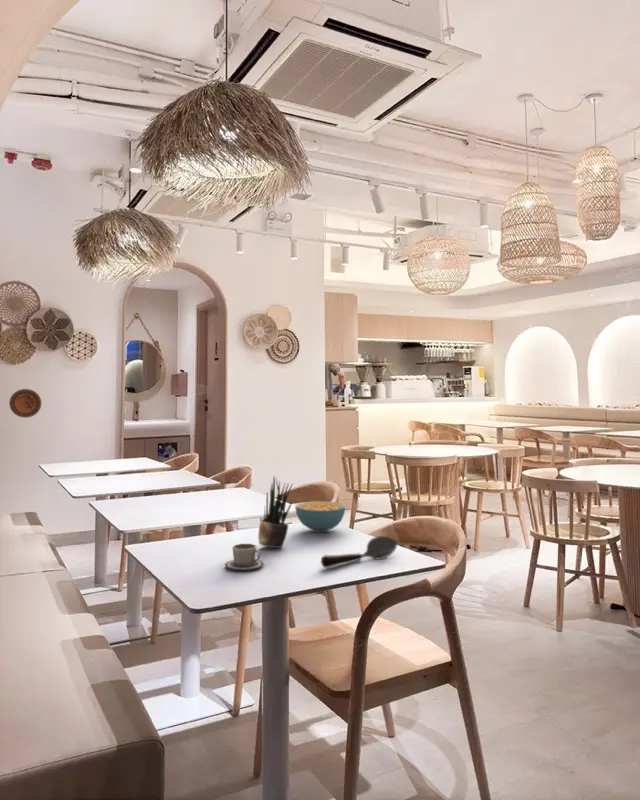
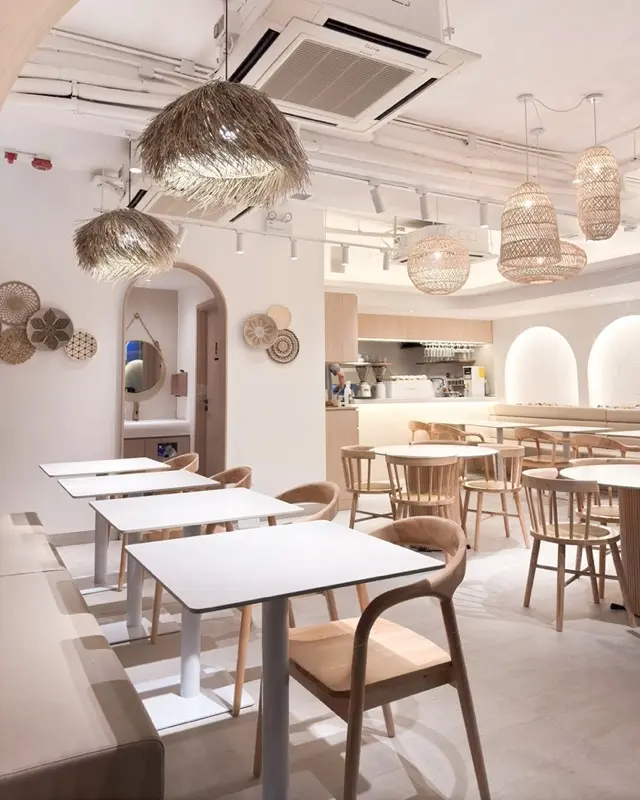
- cereal bowl [294,500,347,533]
- spoon [320,535,398,569]
- potted plant [257,475,294,549]
- decorative plate [8,388,42,419]
- cup [224,543,265,571]
